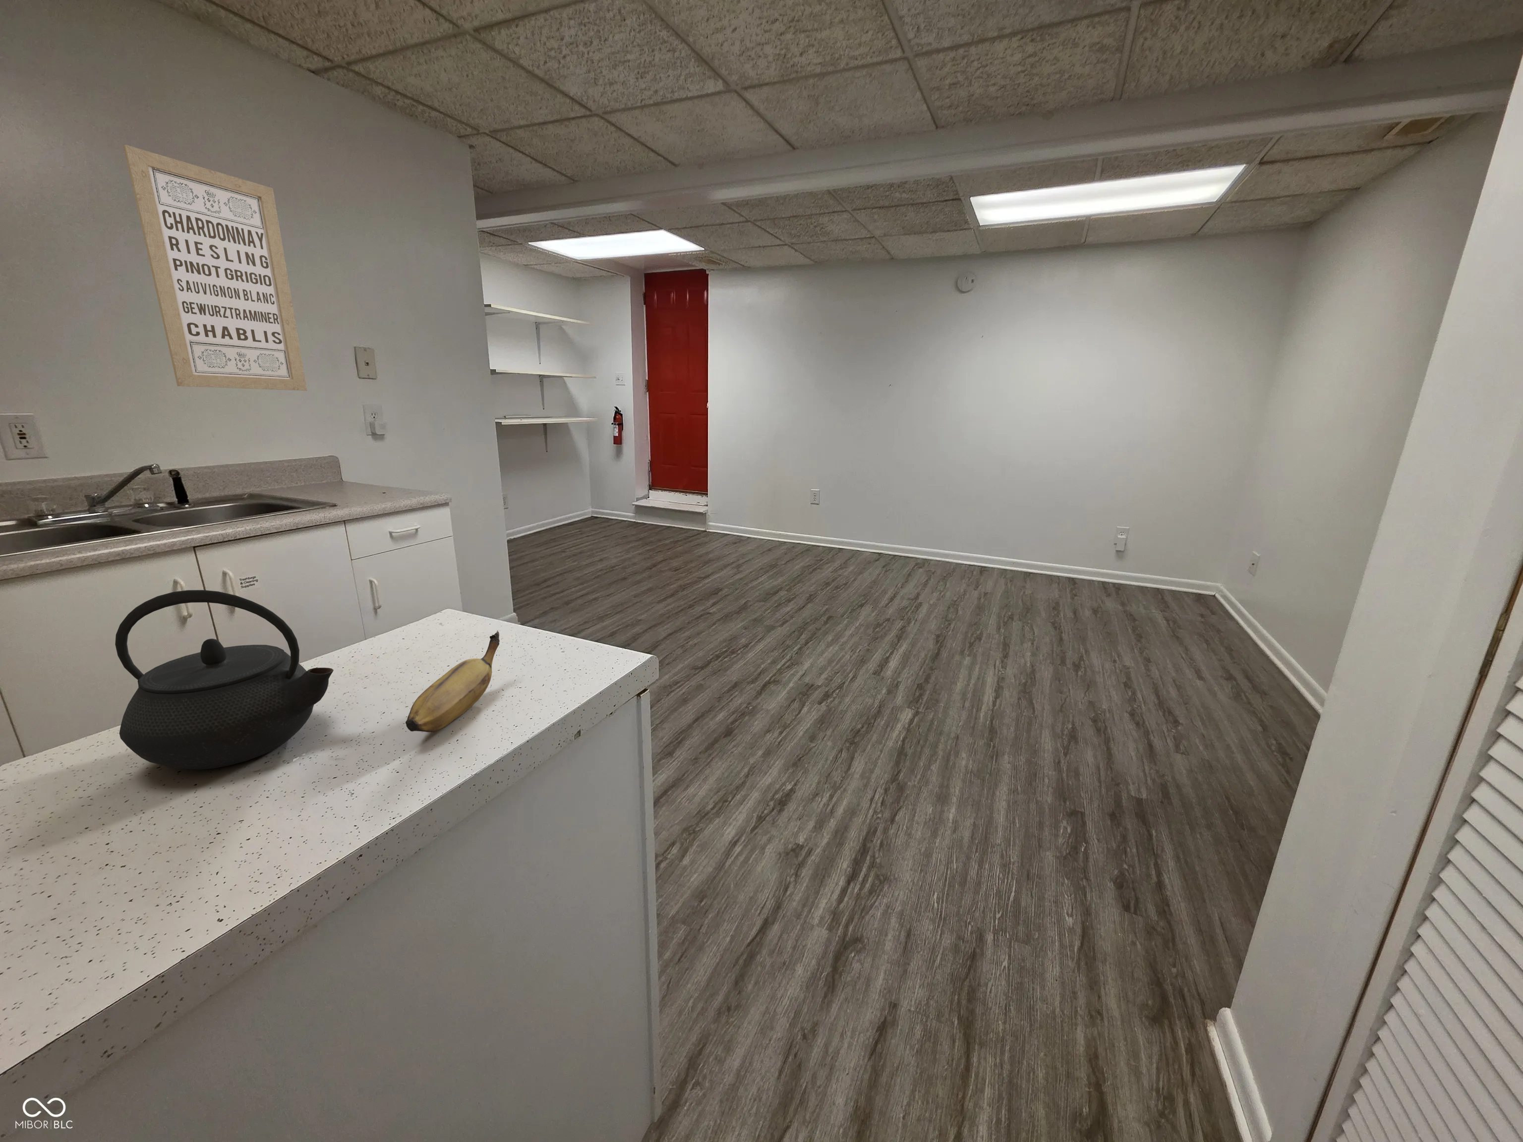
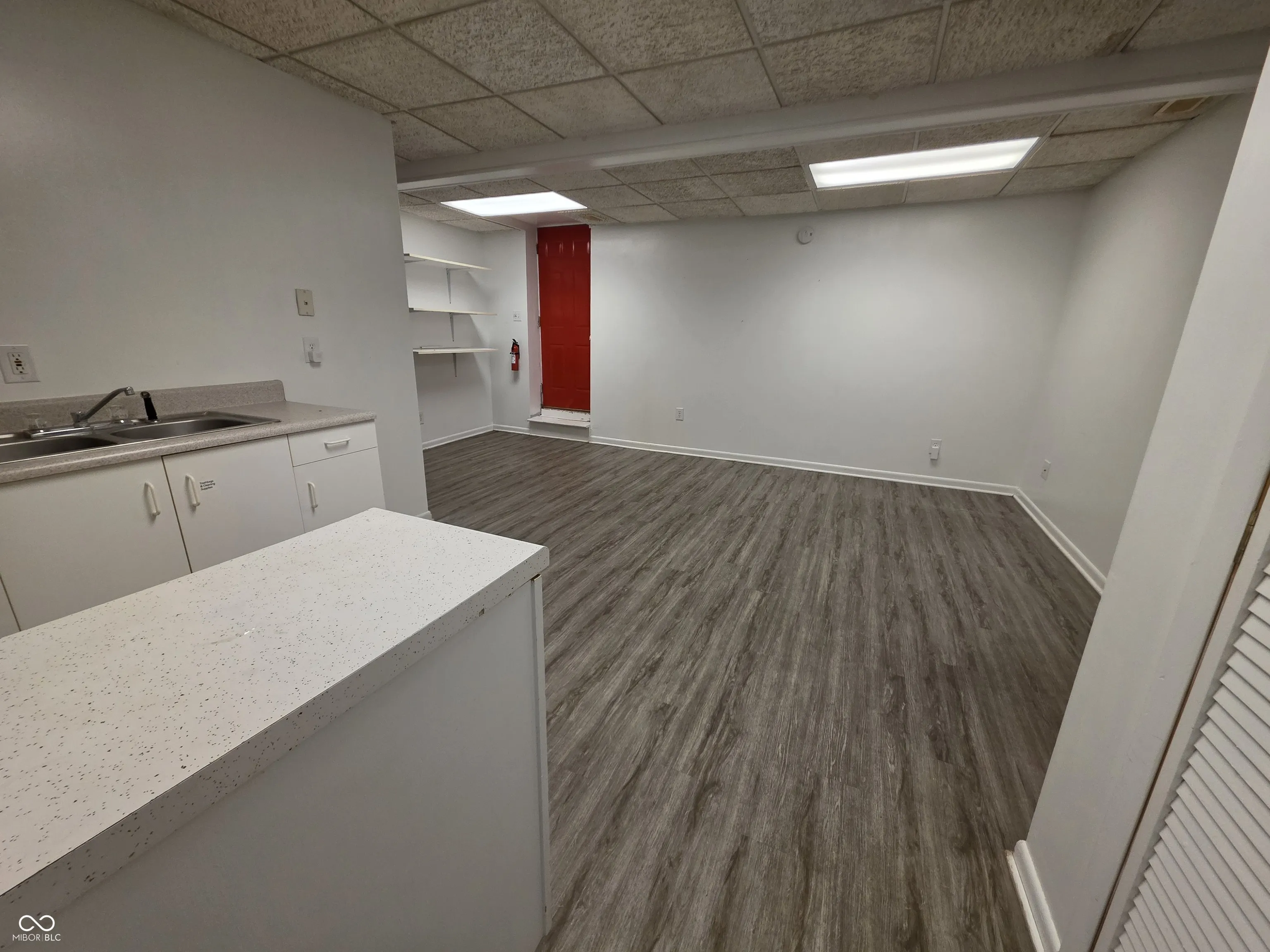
- banana [405,631,500,733]
- kettle [114,589,333,770]
- wall art [124,144,307,391]
